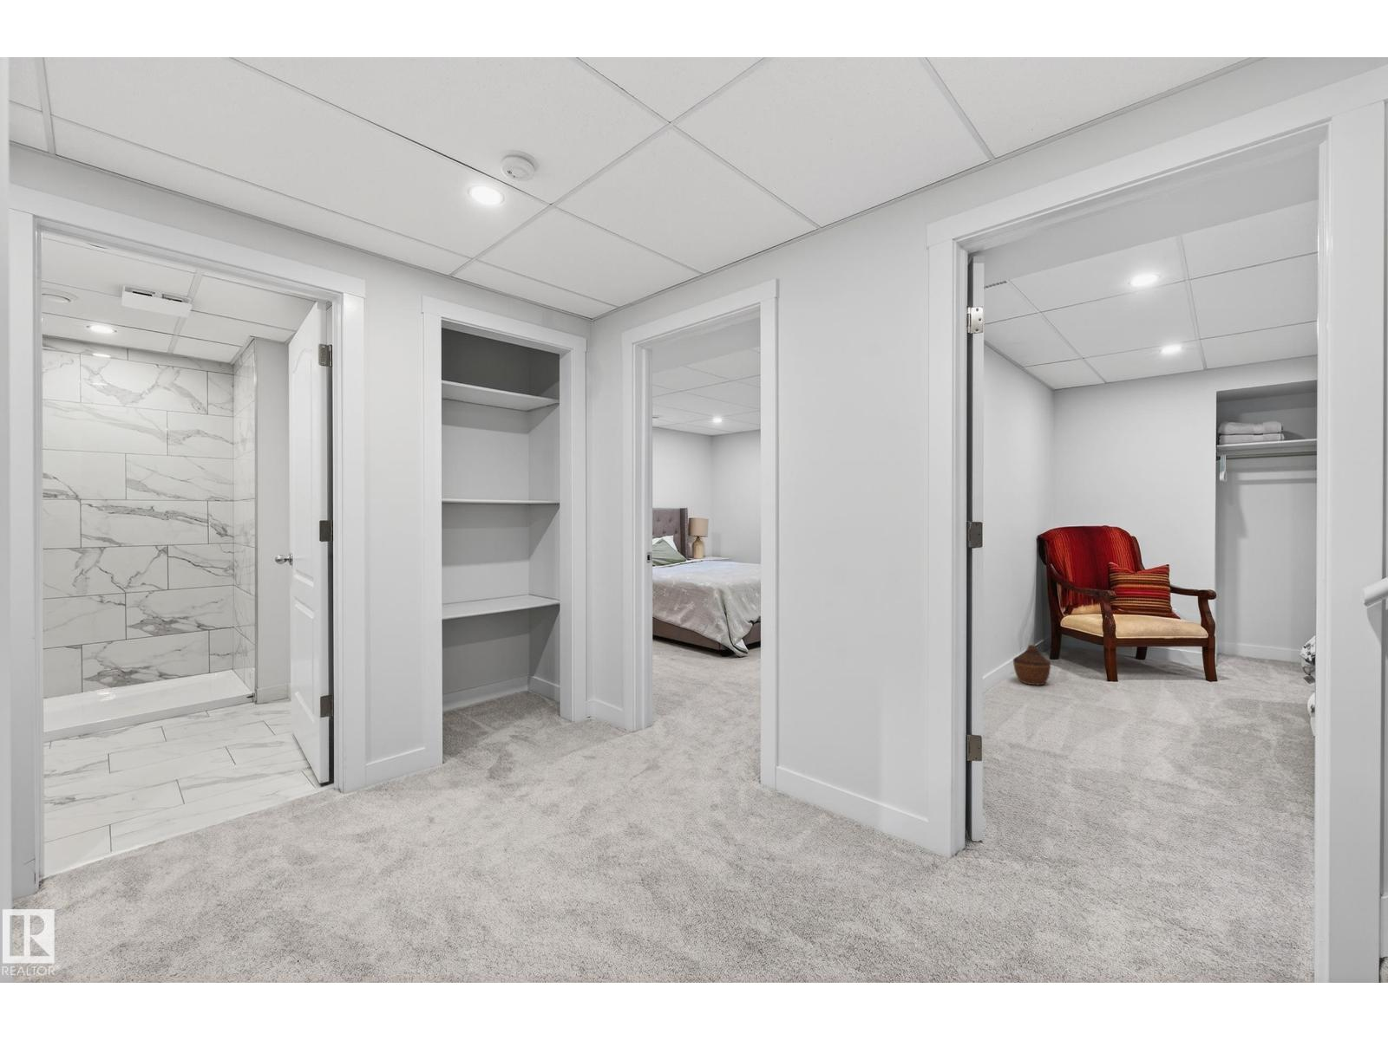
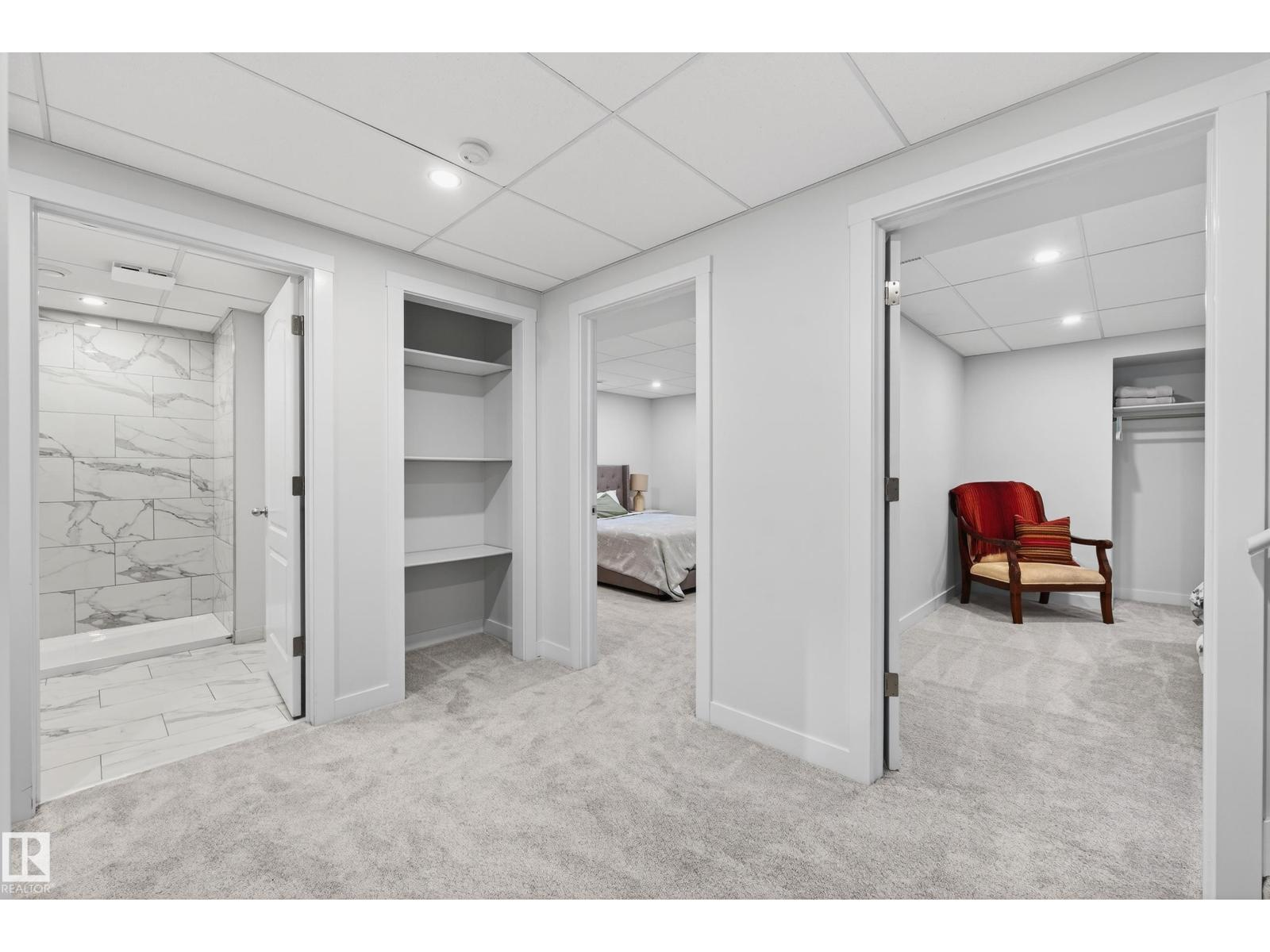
- woven basket [1012,643,1051,686]
